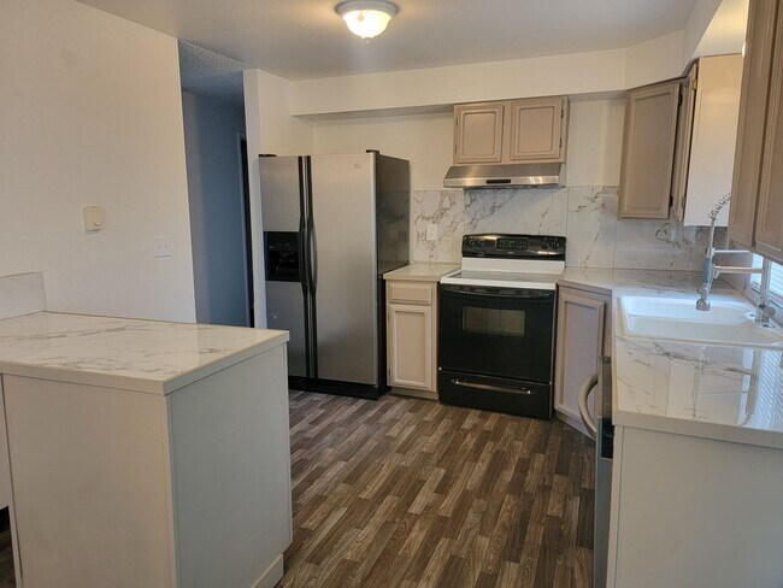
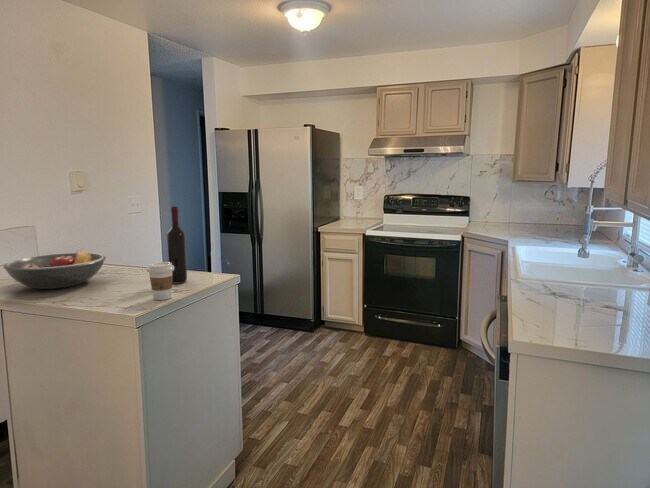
+ fruit bowl [2,247,107,290]
+ wine bottle [166,205,188,284]
+ coffee cup [146,261,174,301]
